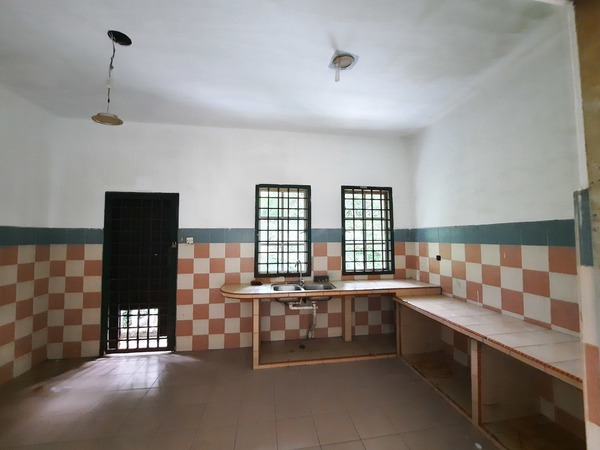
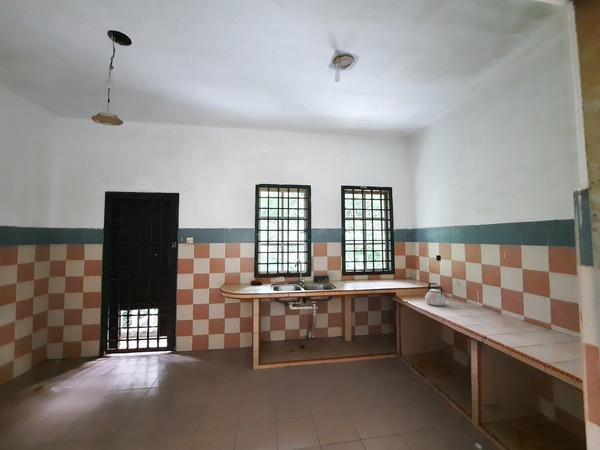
+ kettle [424,282,447,307]
